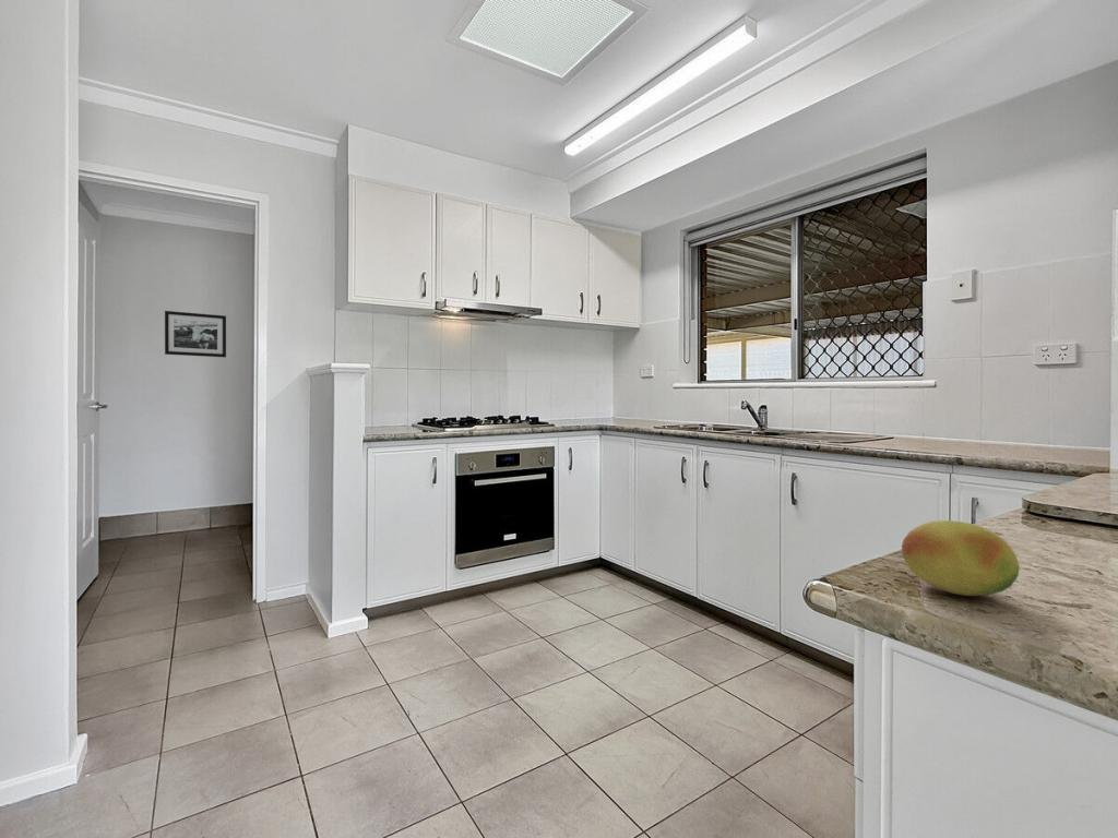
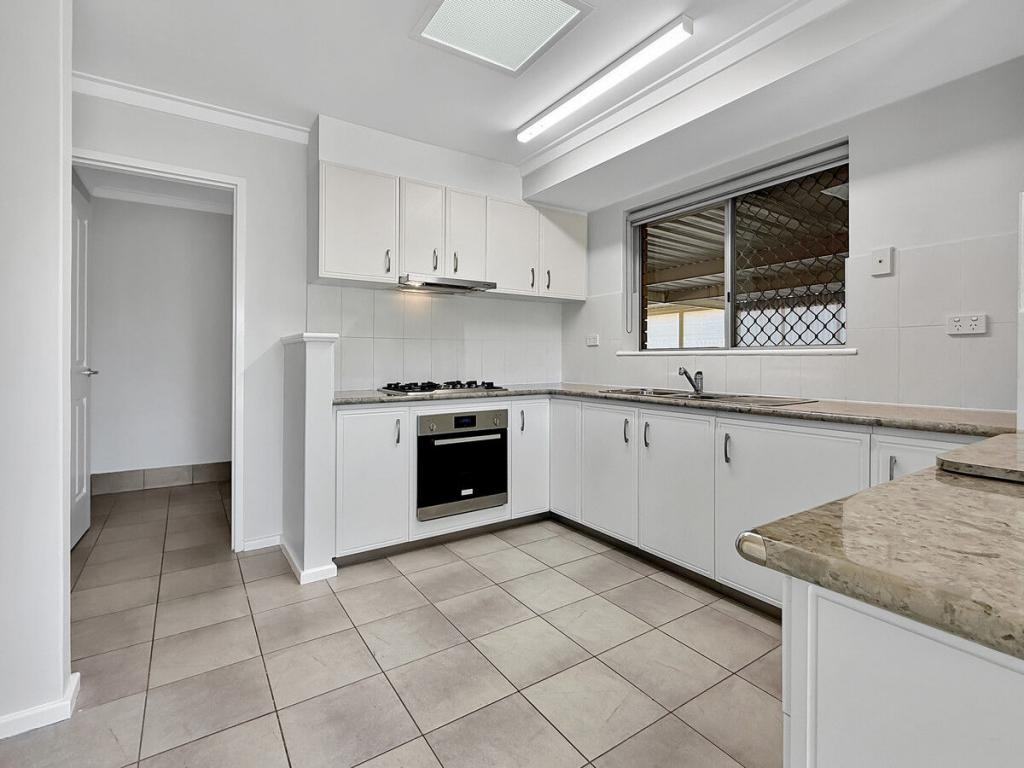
- fruit [901,519,1021,597]
- picture frame [164,310,227,358]
